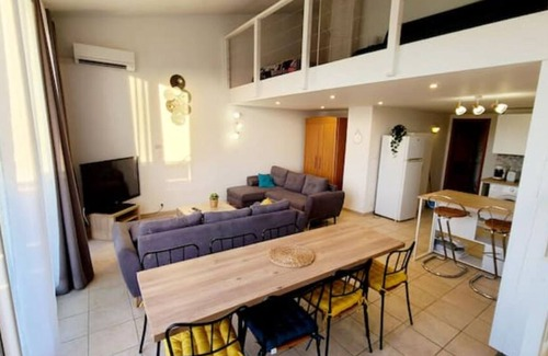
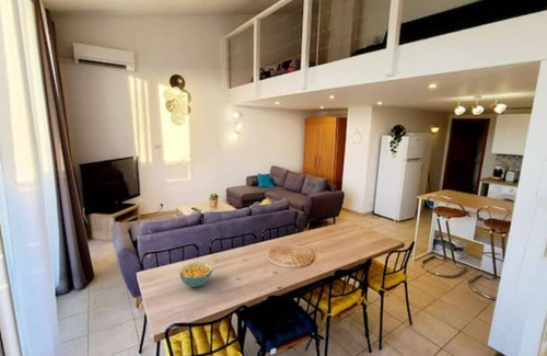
+ cereal bowl [178,262,213,288]
